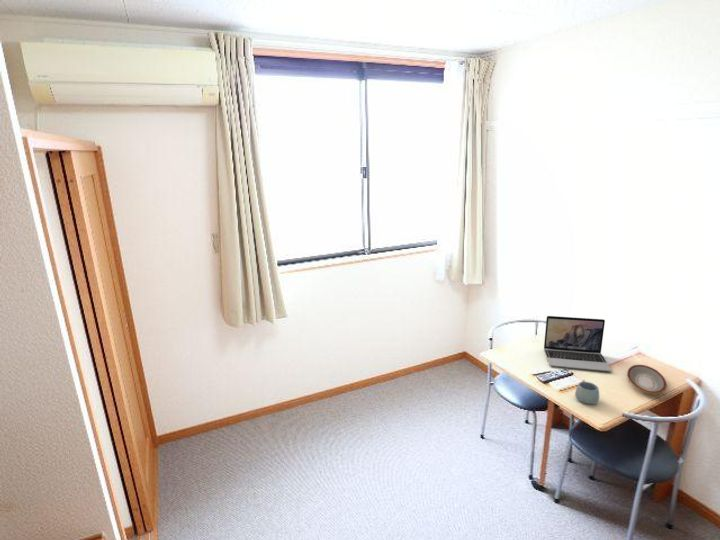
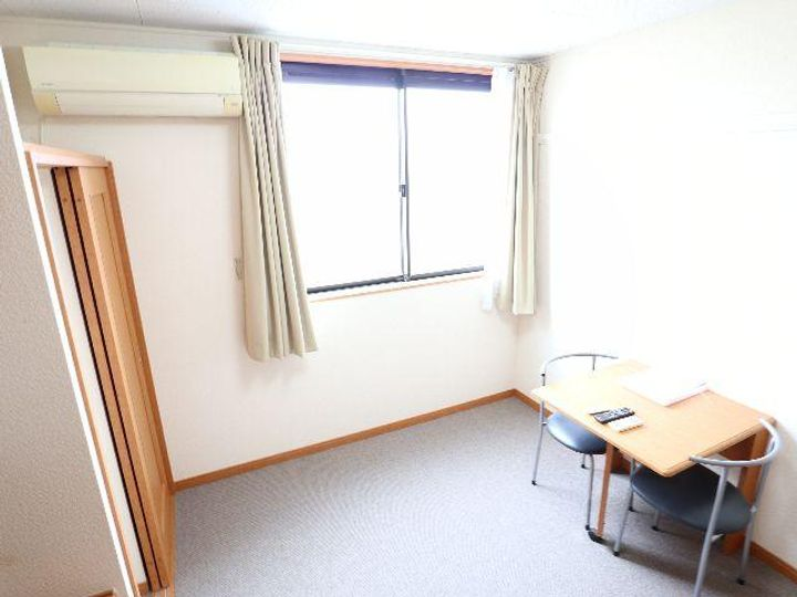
- mug [574,379,600,405]
- laptop [543,315,612,373]
- plate [626,364,667,395]
